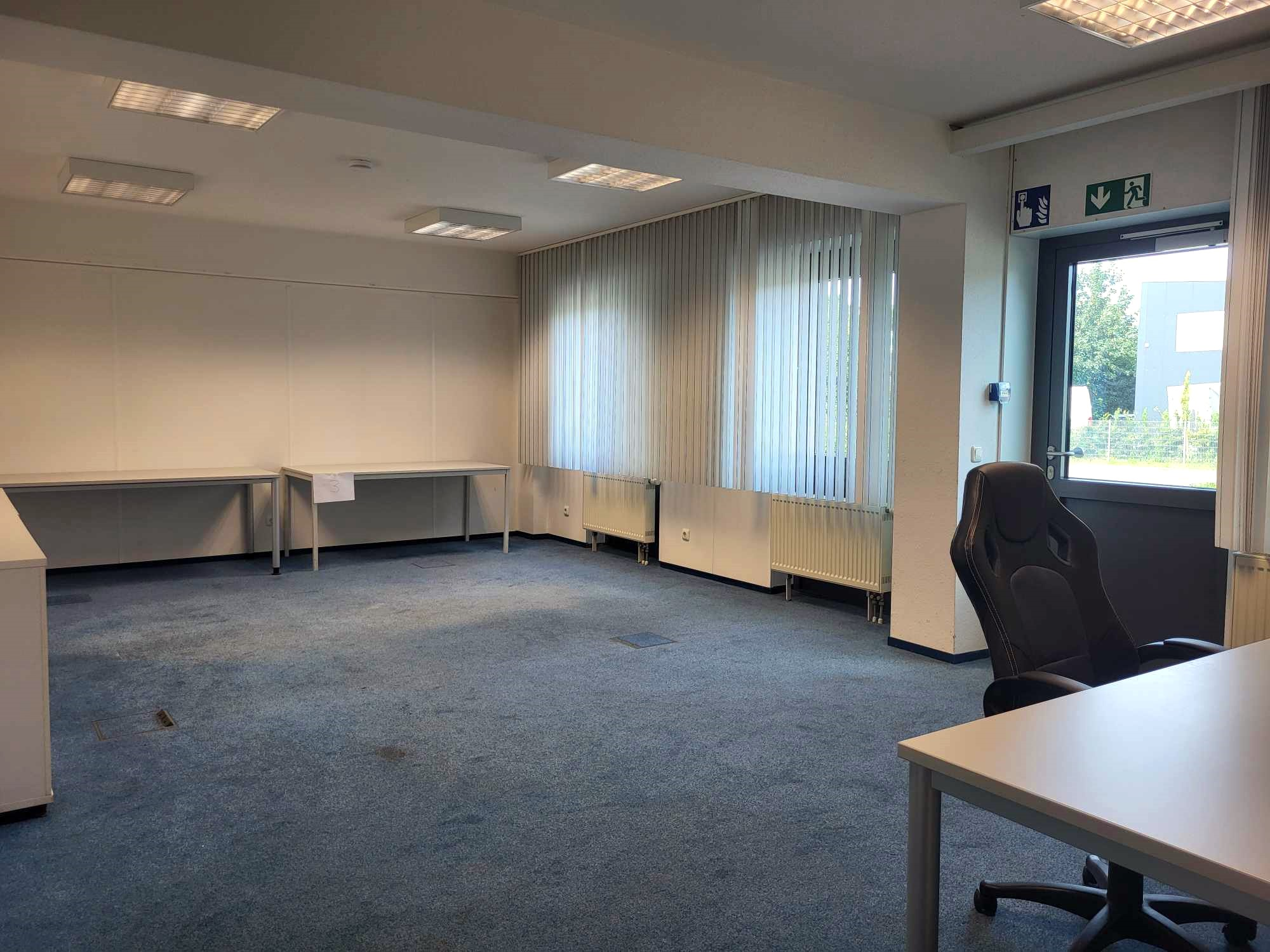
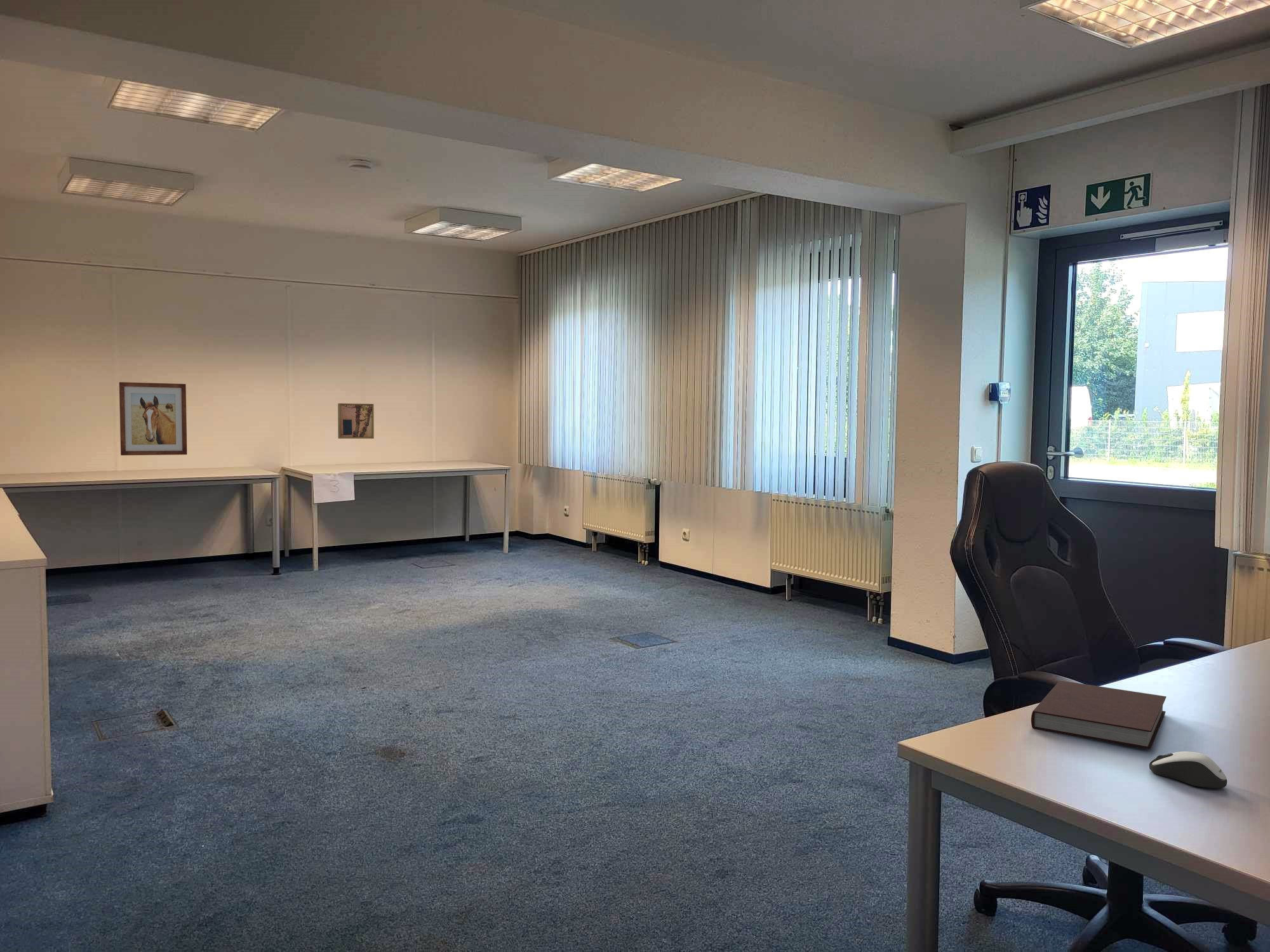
+ wall art [119,381,188,456]
+ computer mouse [1149,751,1228,789]
+ wall art [337,402,375,439]
+ notebook [1031,680,1167,750]
